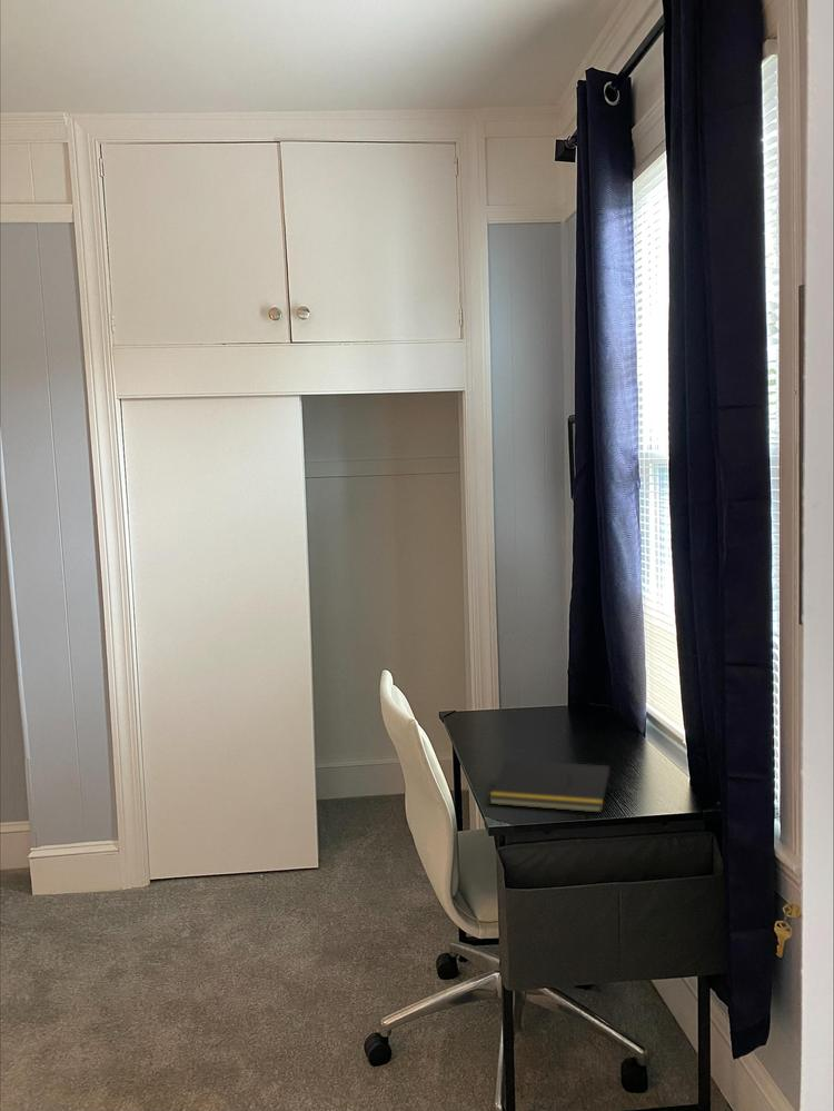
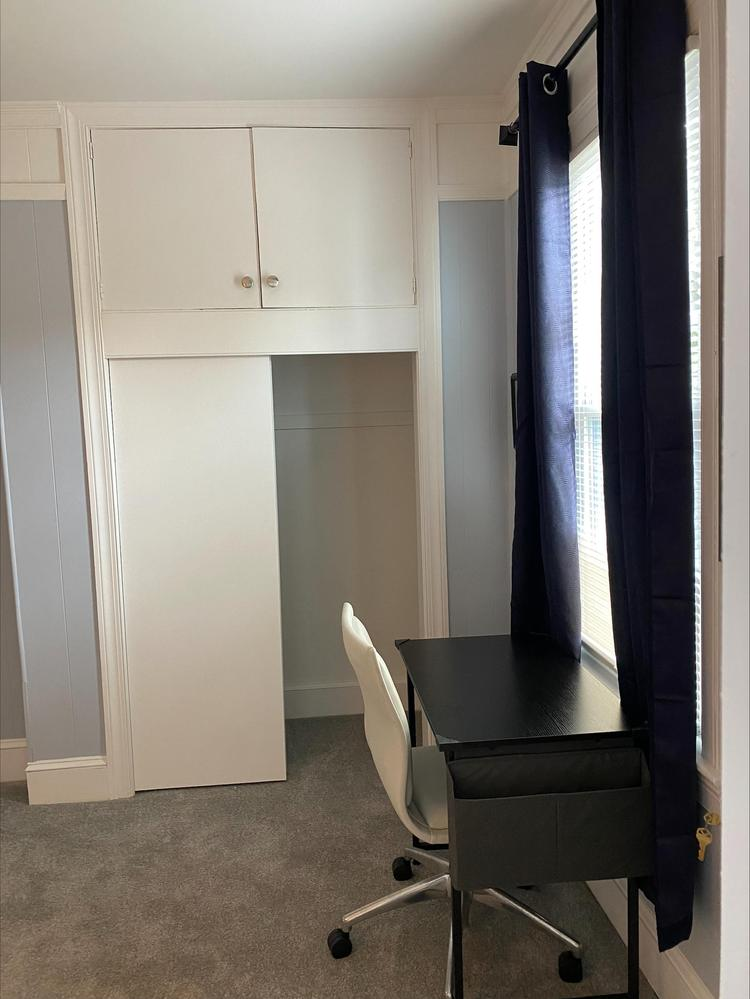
- notepad [488,758,610,814]
